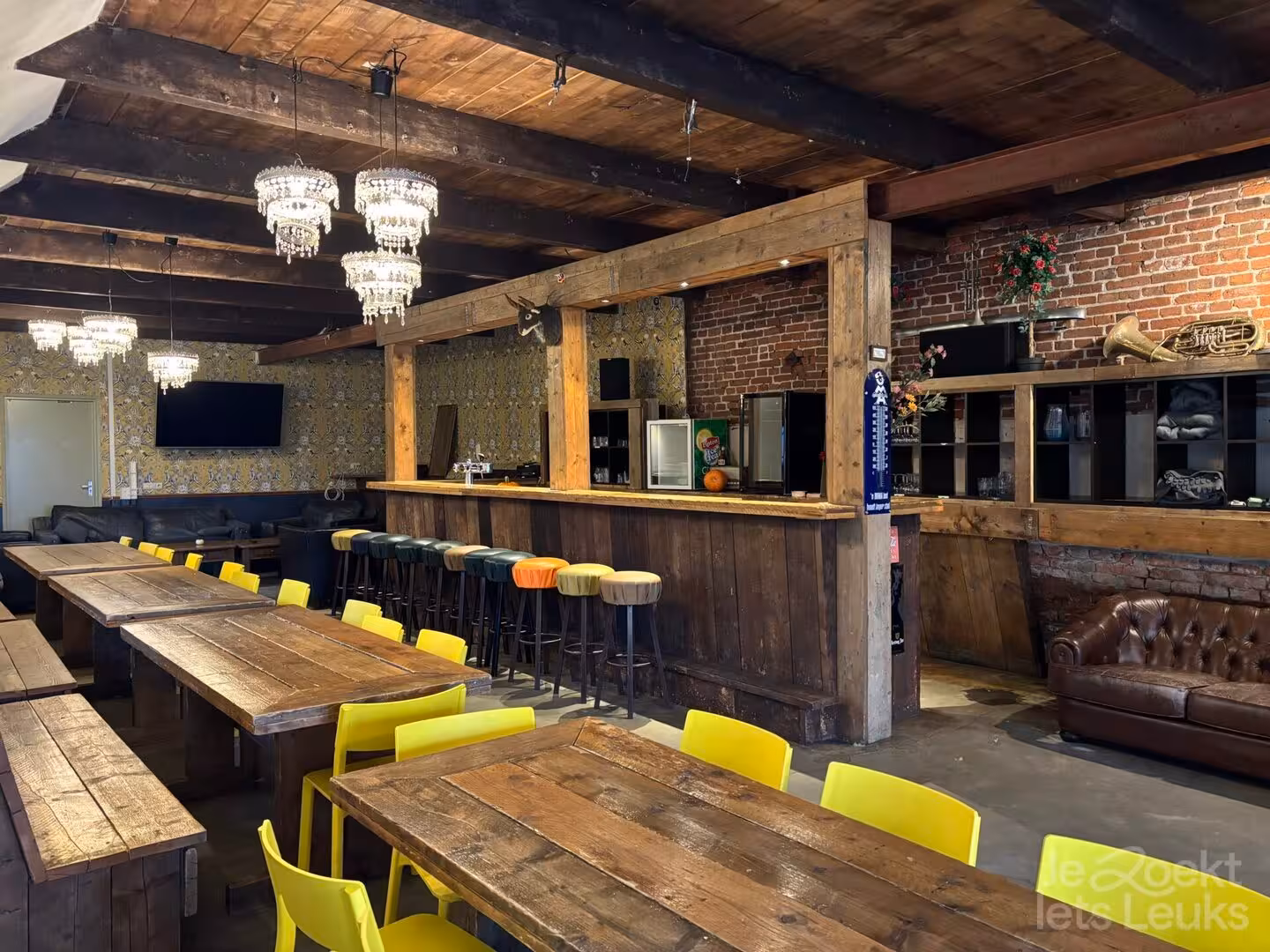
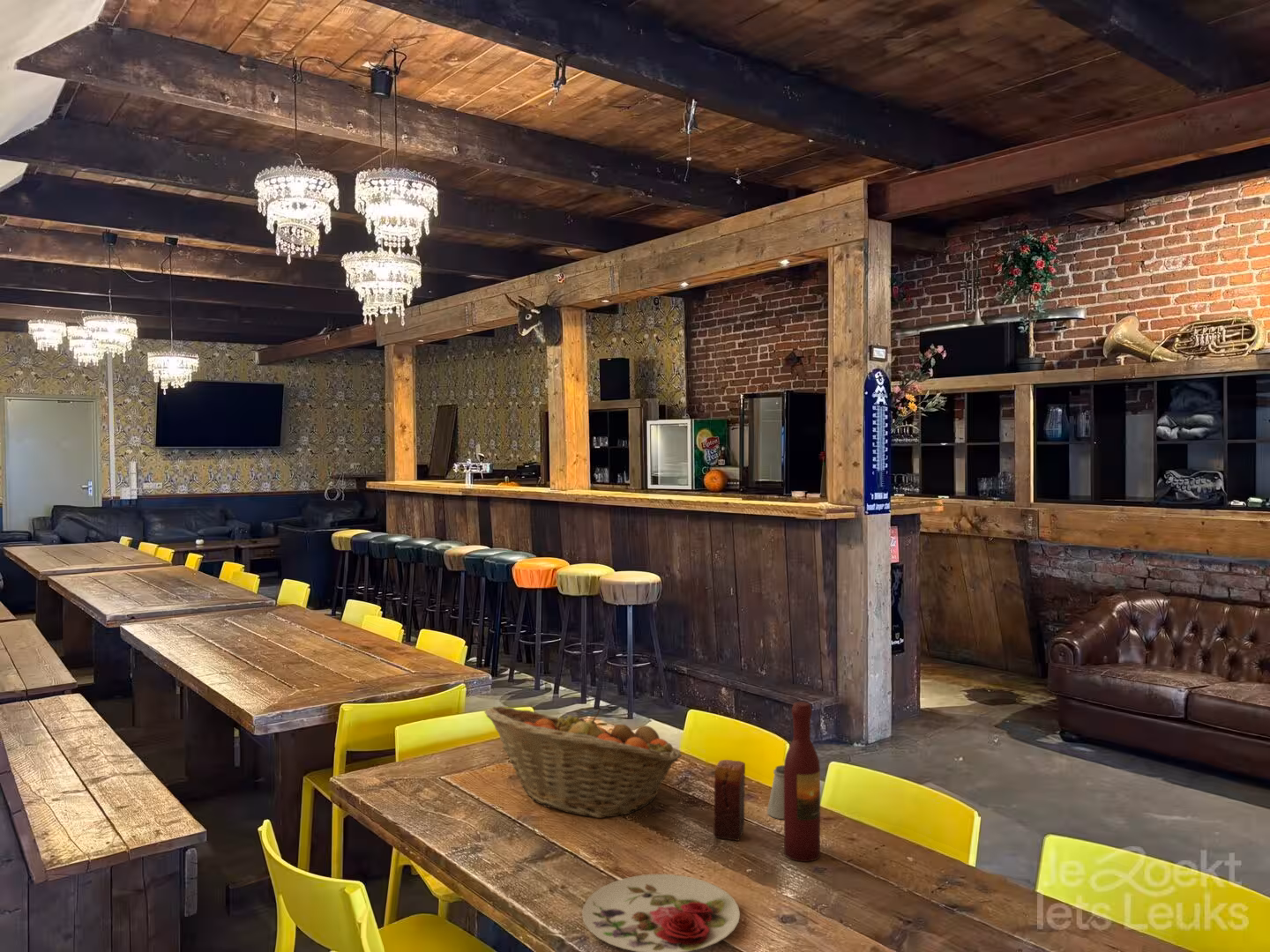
+ candle [713,759,746,842]
+ plate [581,874,741,952]
+ fruit basket [483,706,683,819]
+ saltshaker [766,764,784,820]
+ wine bottle [783,701,821,862]
